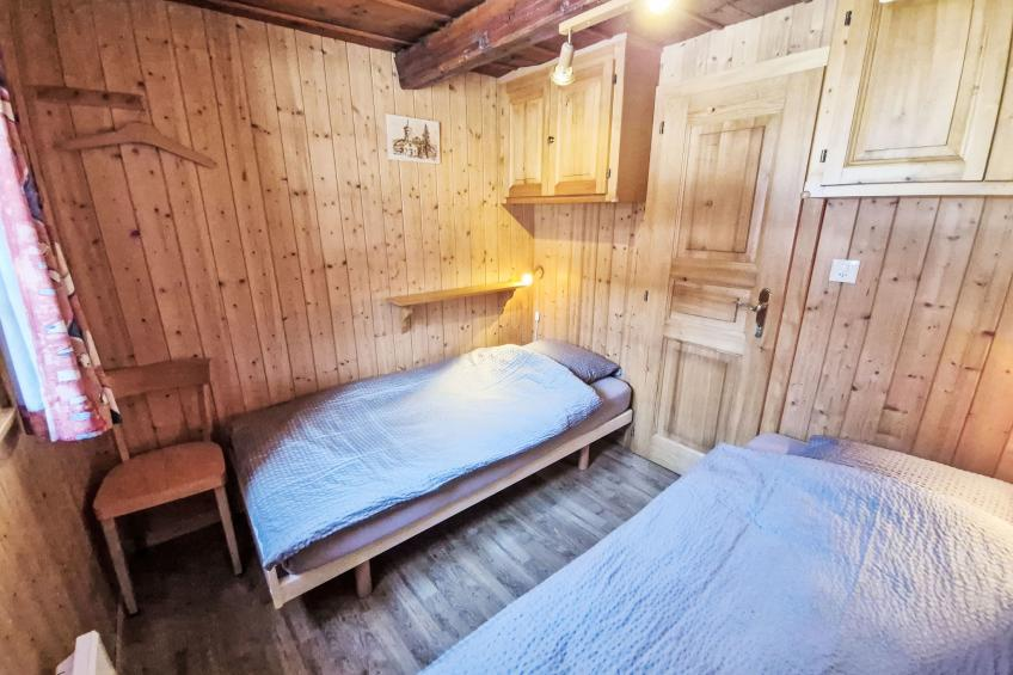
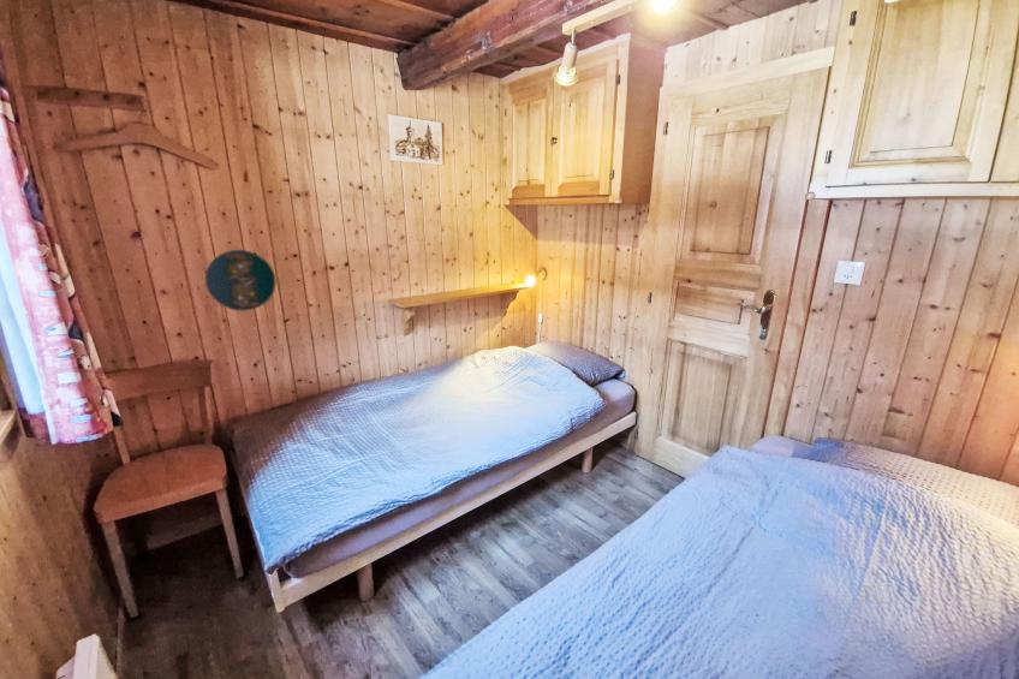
+ decorative plate [204,249,276,312]
